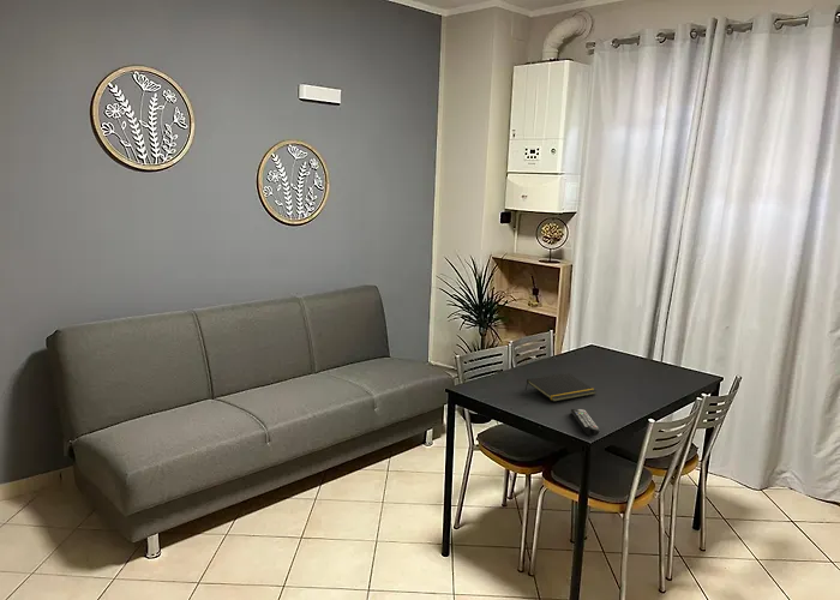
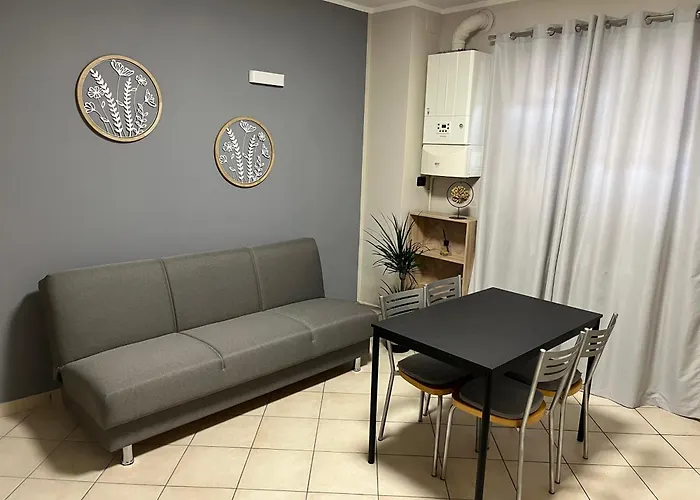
- remote control [570,408,600,437]
- notepad [524,372,598,403]
